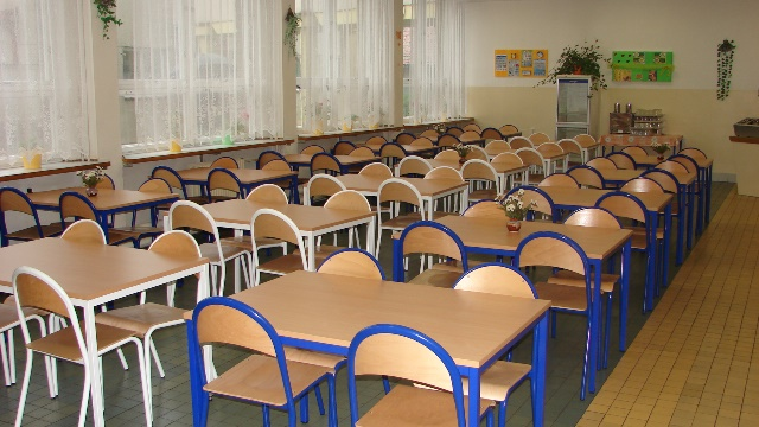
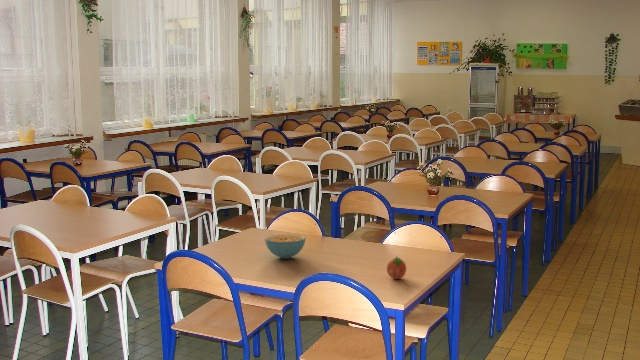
+ cereal bowl [264,233,306,260]
+ fruit [386,255,407,280]
